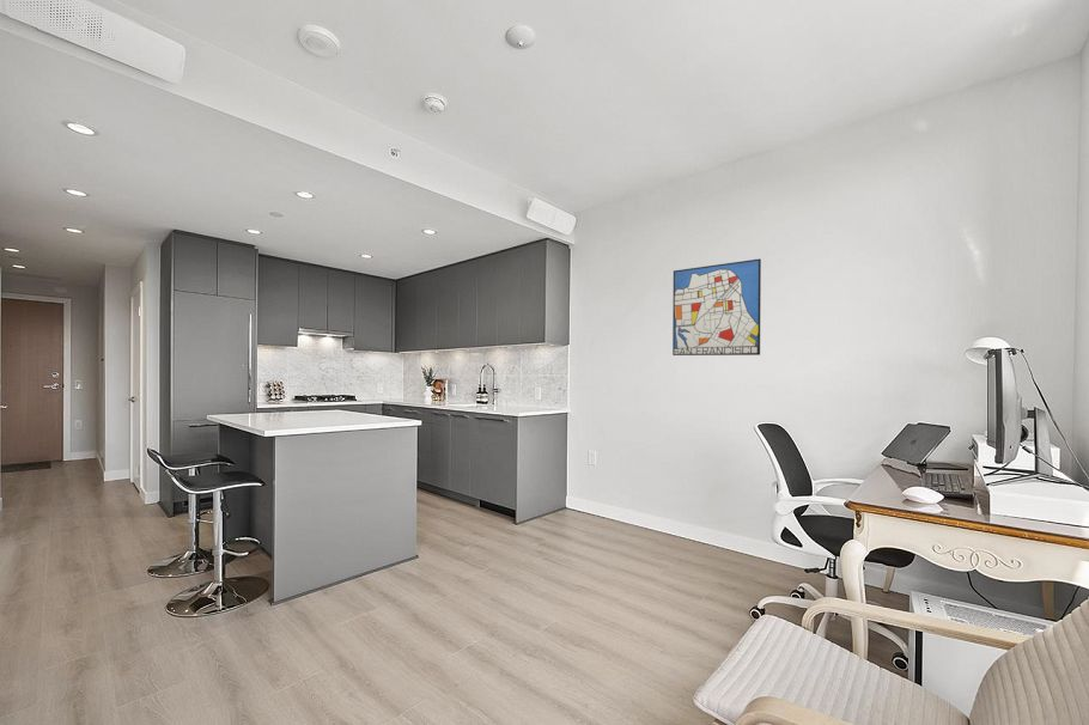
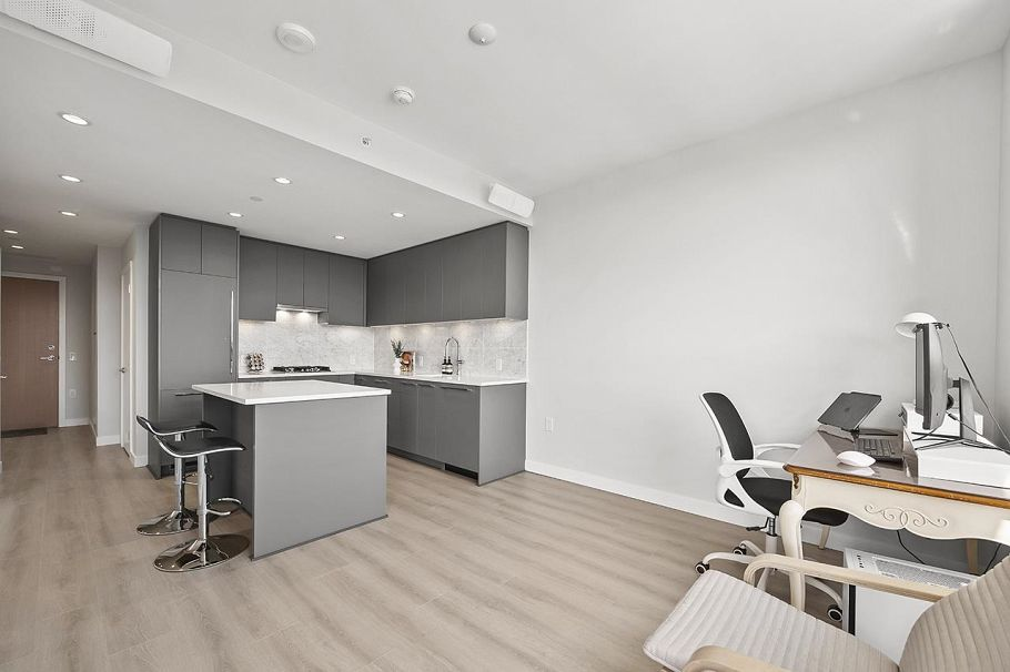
- wall art [671,257,762,357]
